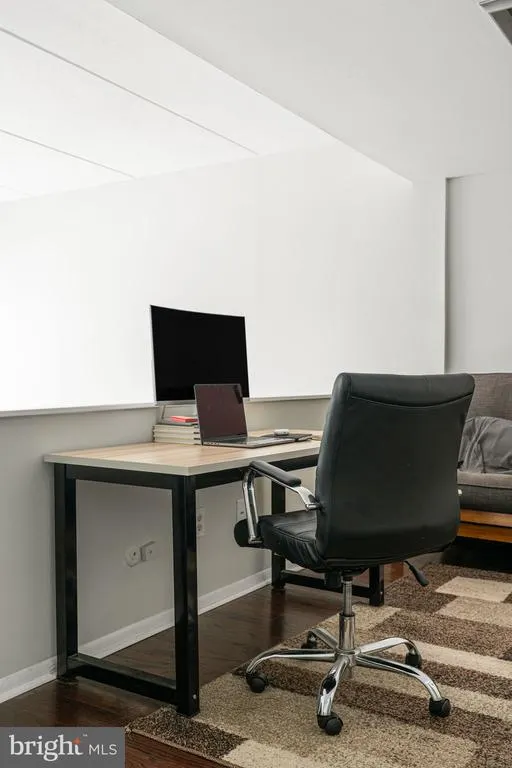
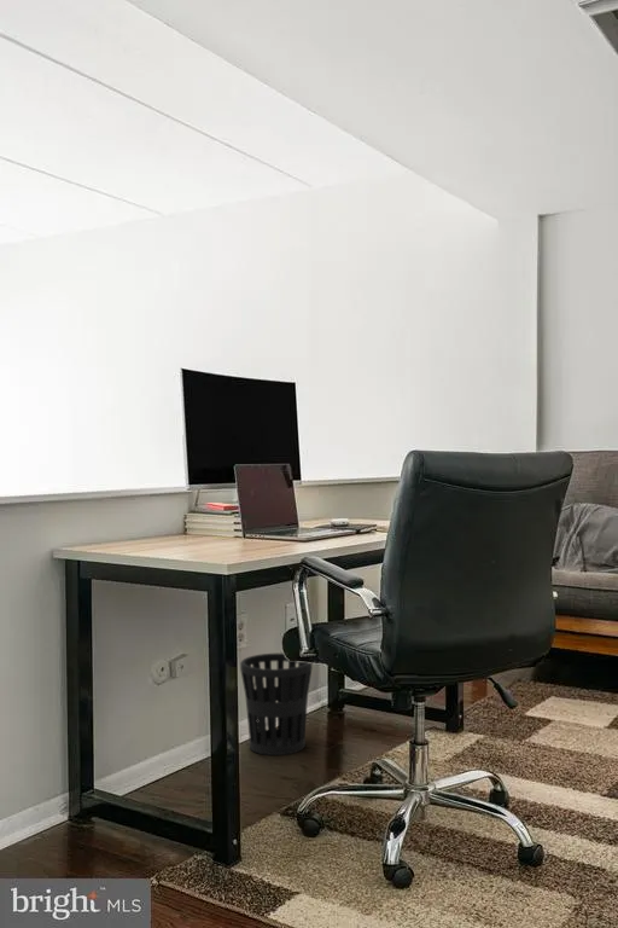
+ wastebasket [239,652,314,756]
